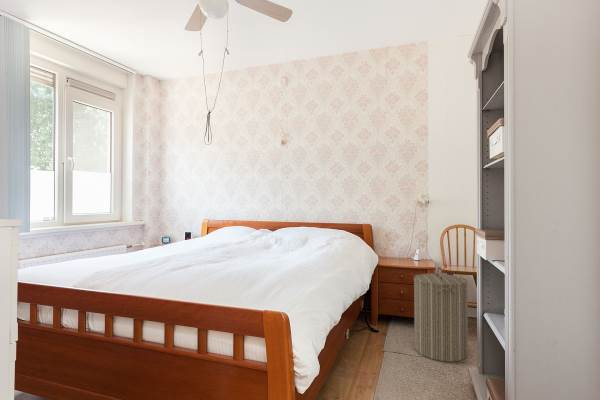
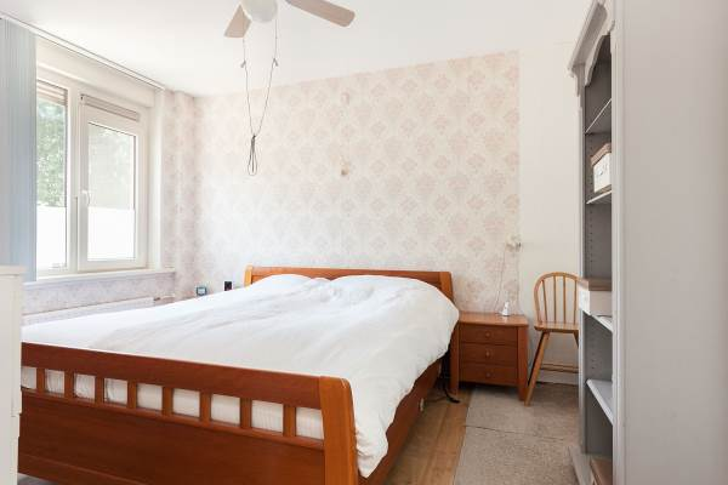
- laundry hamper [413,266,469,363]
